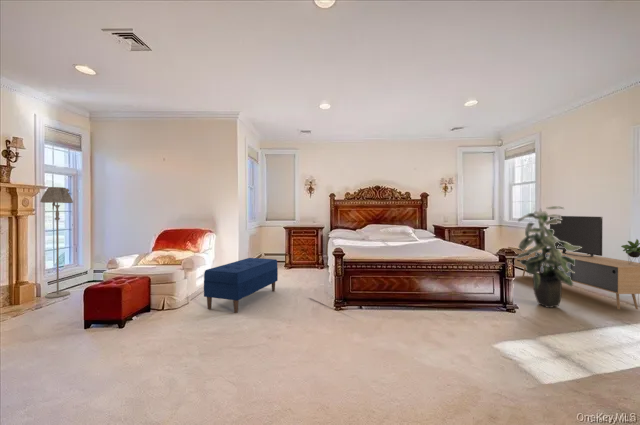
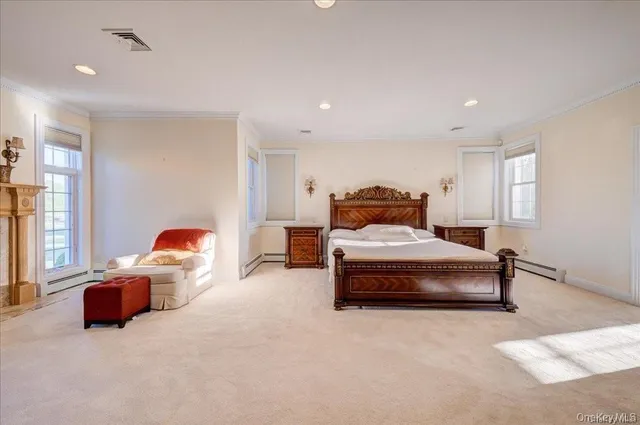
- indoor plant [514,205,582,309]
- bench [203,257,279,314]
- floor lamp [39,186,74,299]
- media console [507,215,640,310]
